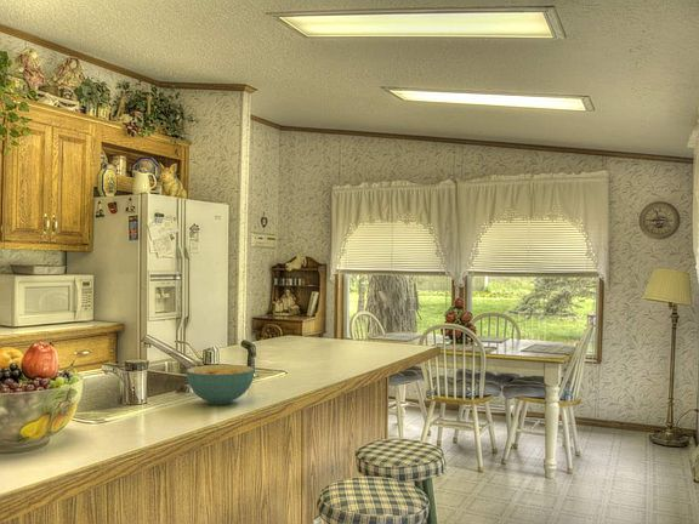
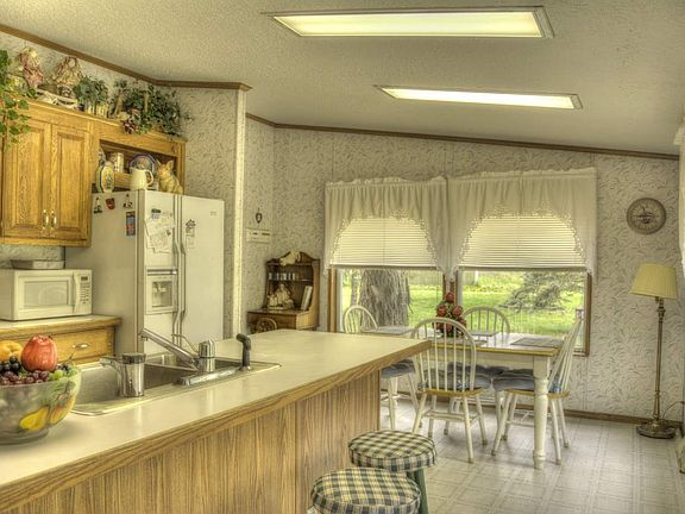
- cereal bowl [186,364,256,405]
